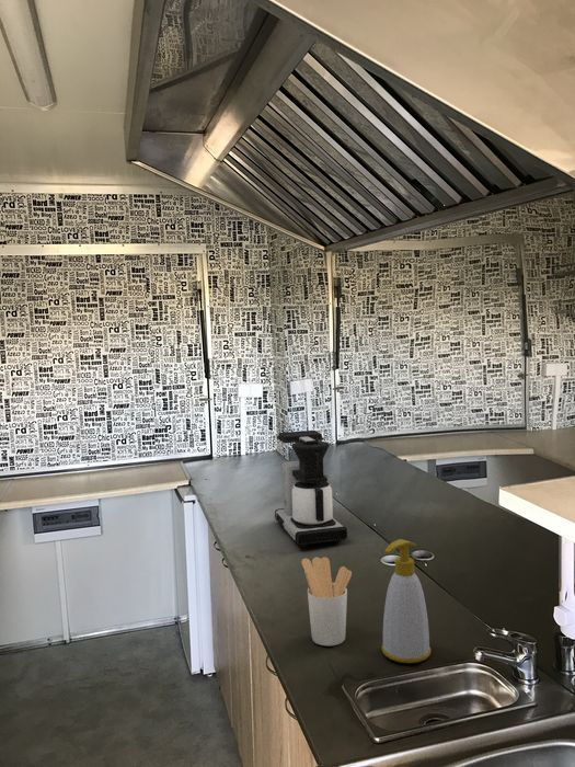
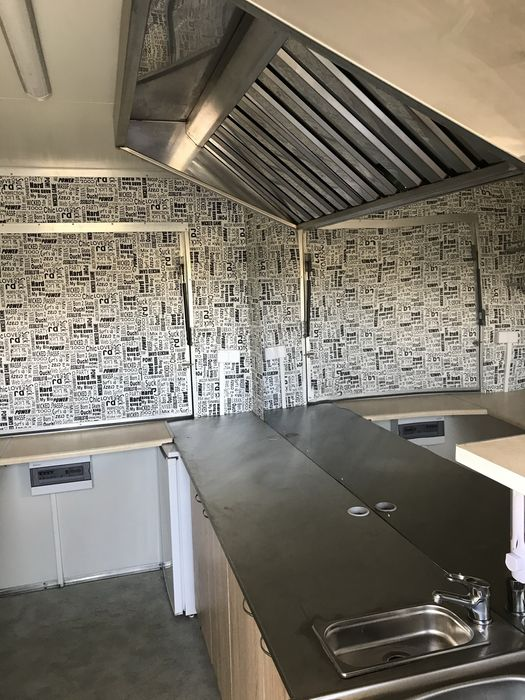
- soap bottle [380,538,433,664]
- utensil holder [300,556,353,646]
- coffee maker [274,430,348,548]
